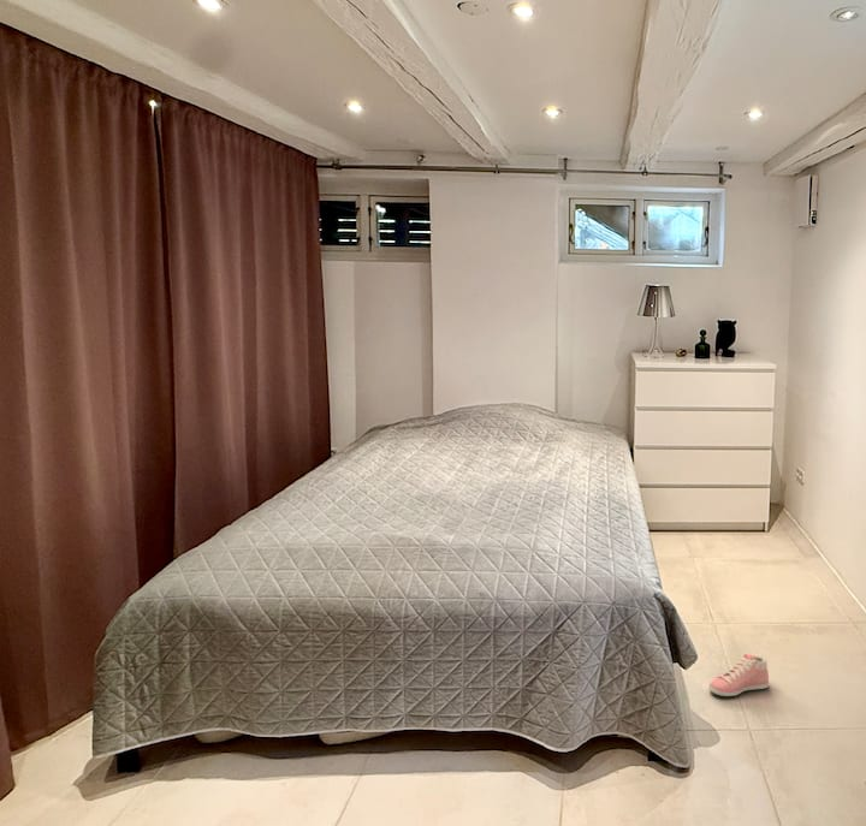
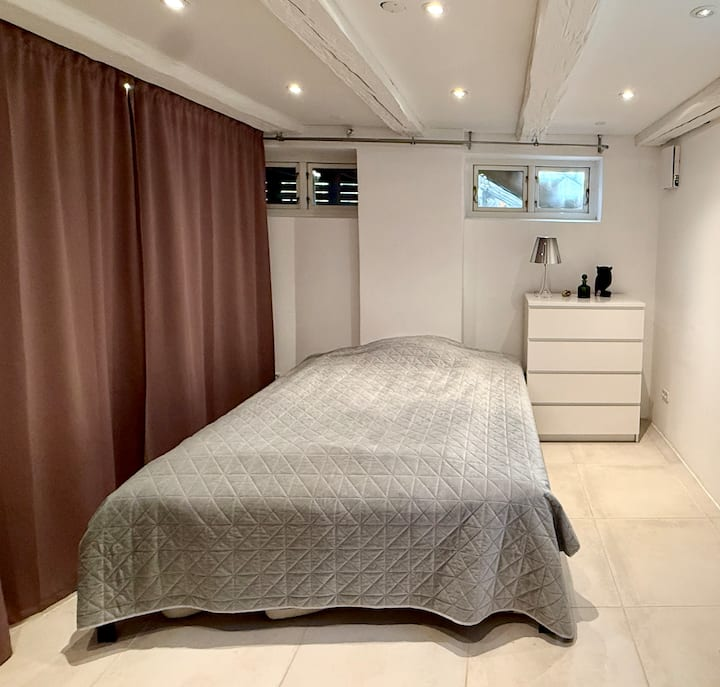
- sneaker [707,653,770,697]
